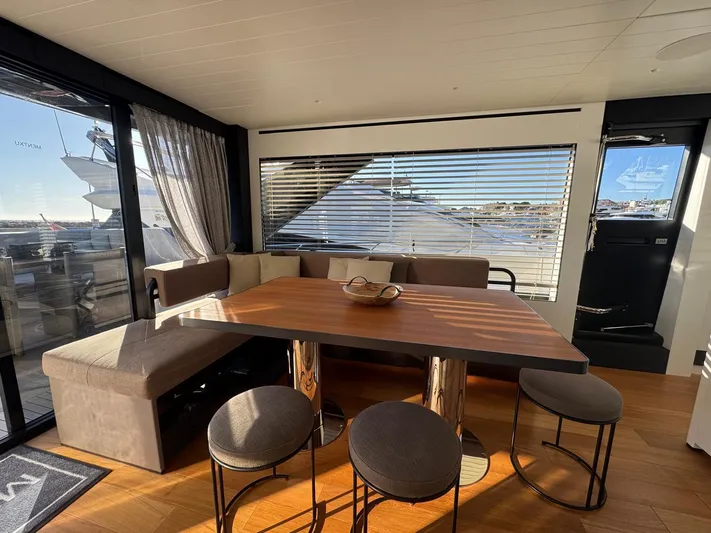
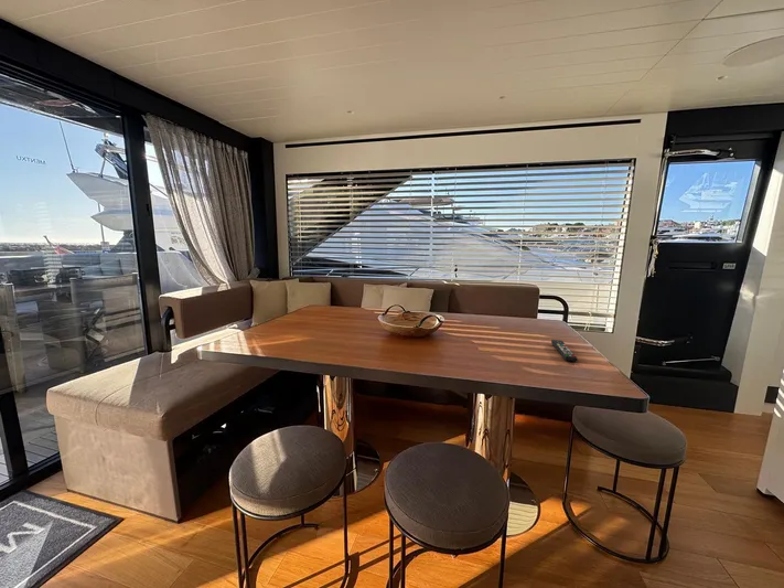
+ remote control [550,339,579,362]
